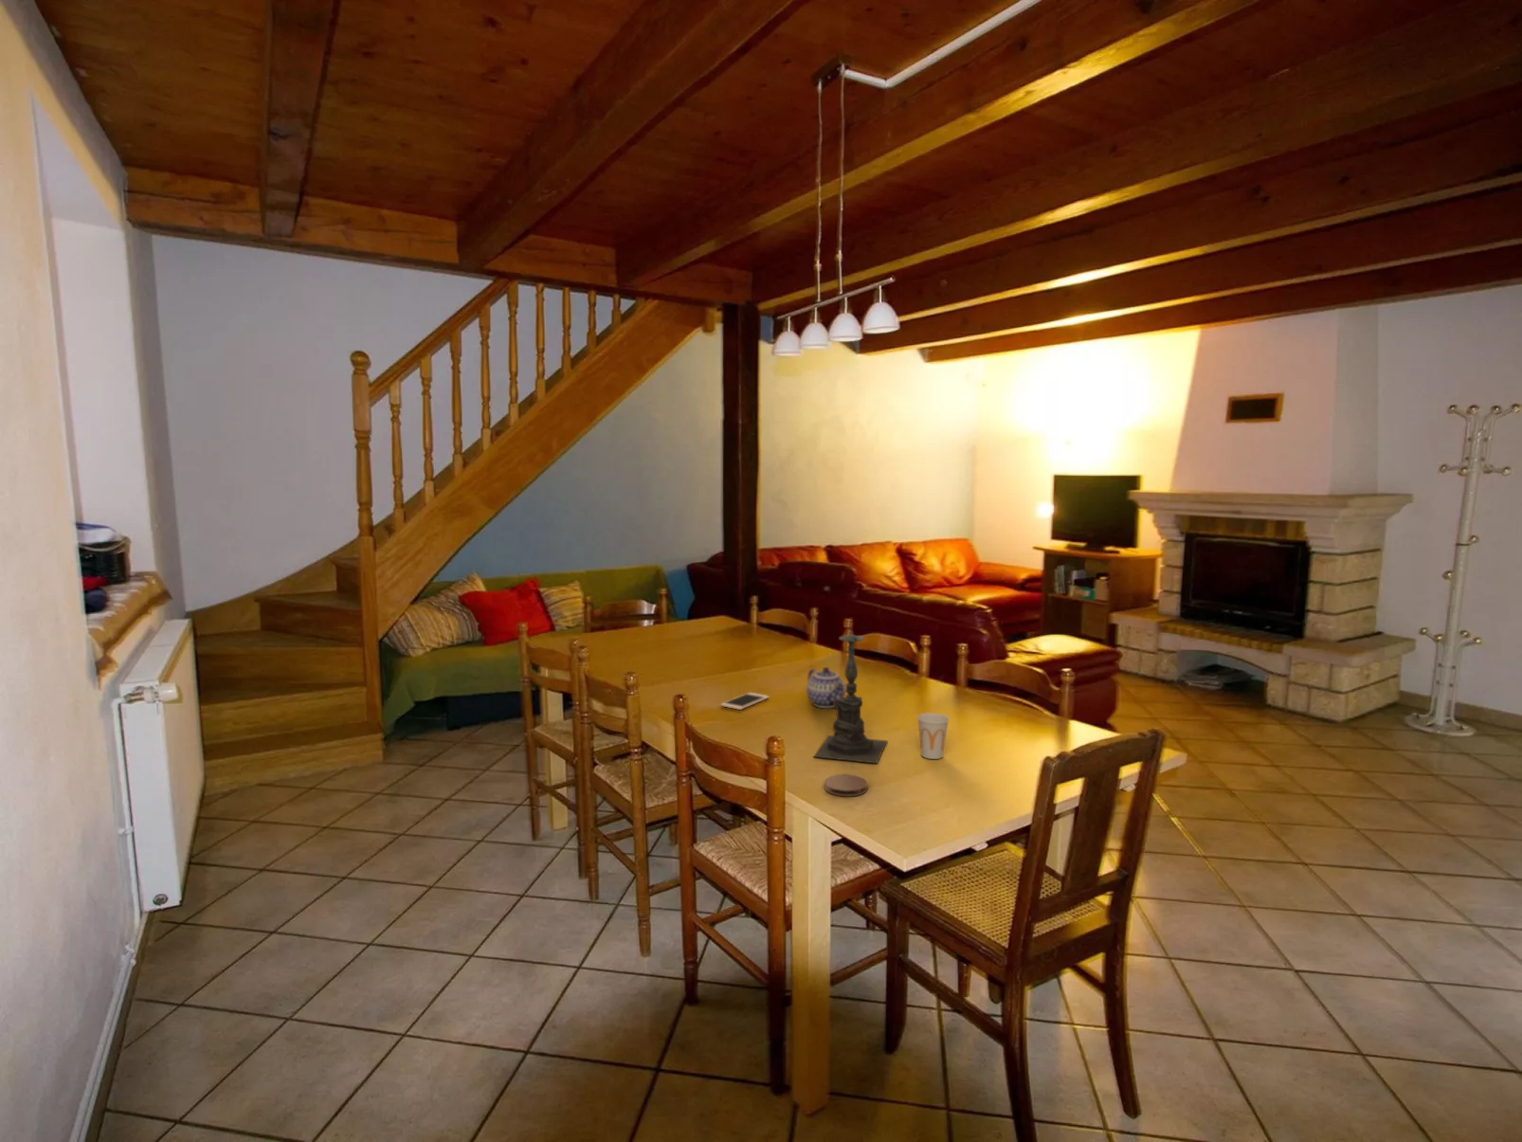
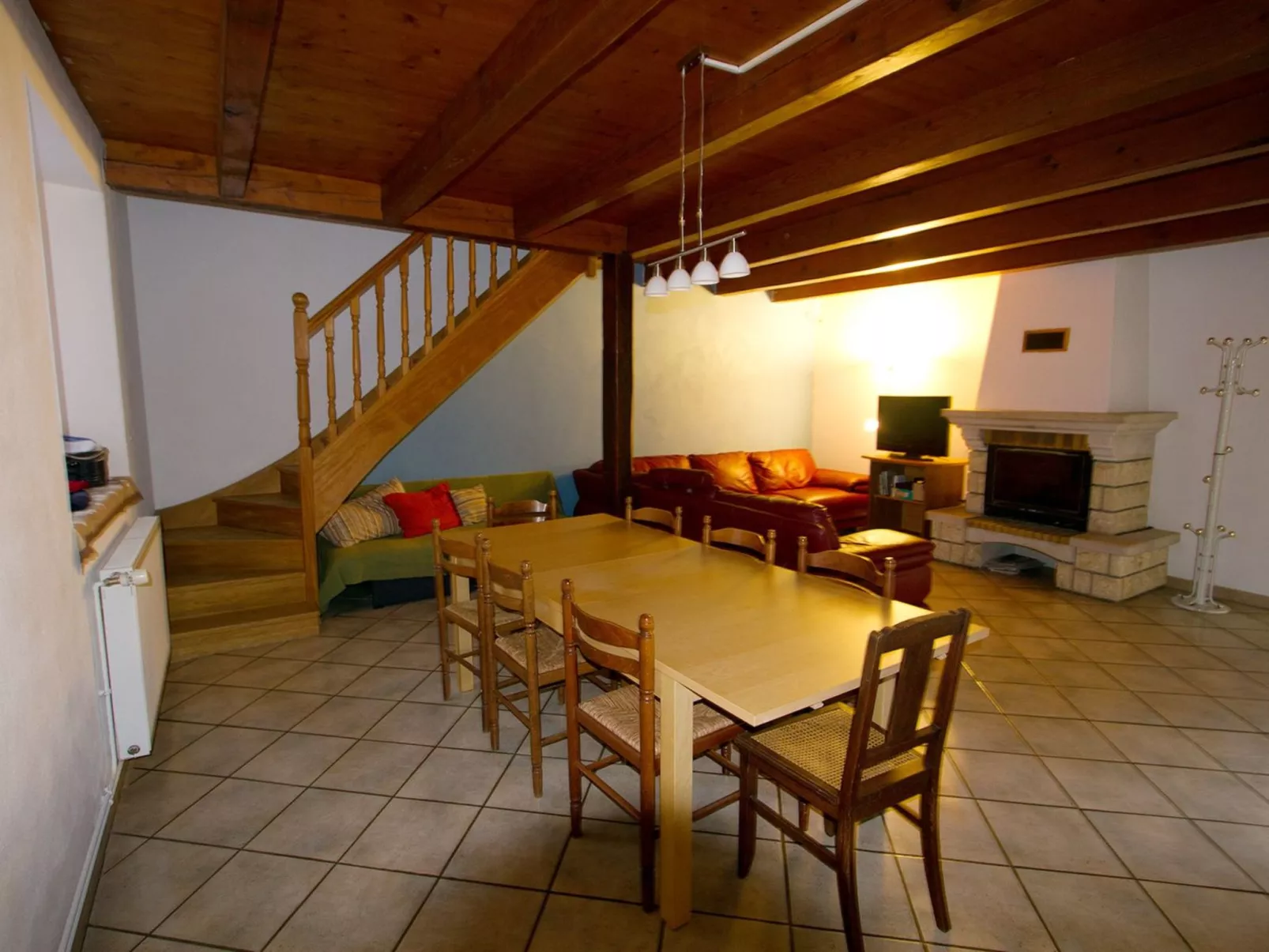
- teapot [806,666,847,709]
- cell phone [721,692,770,711]
- cup [916,711,950,761]
- candle holder [812,617,889,765]
- coaster [824,774,870,797]
